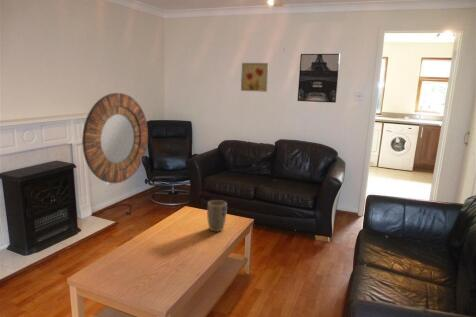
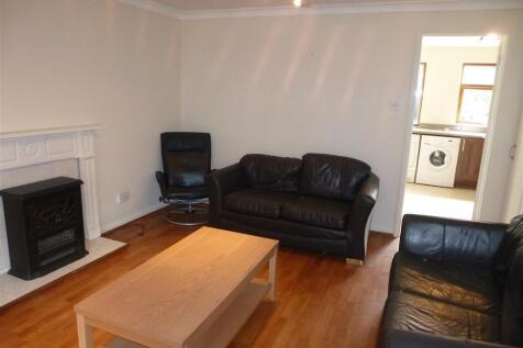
- home mirror [81,92,149,184]
- wall art [240,62,270,93]
- plant pot [206,199,228,233]
- wall art [297,53,341,104]
